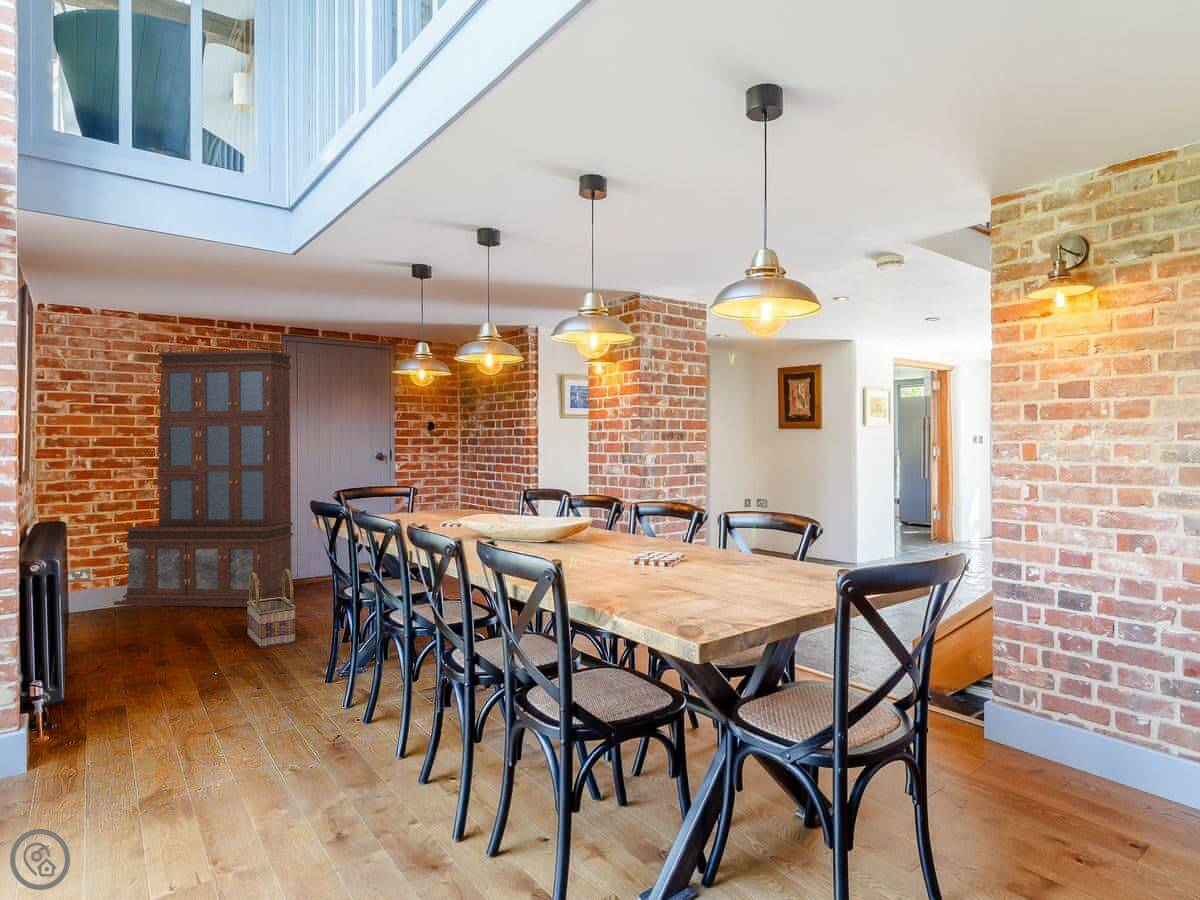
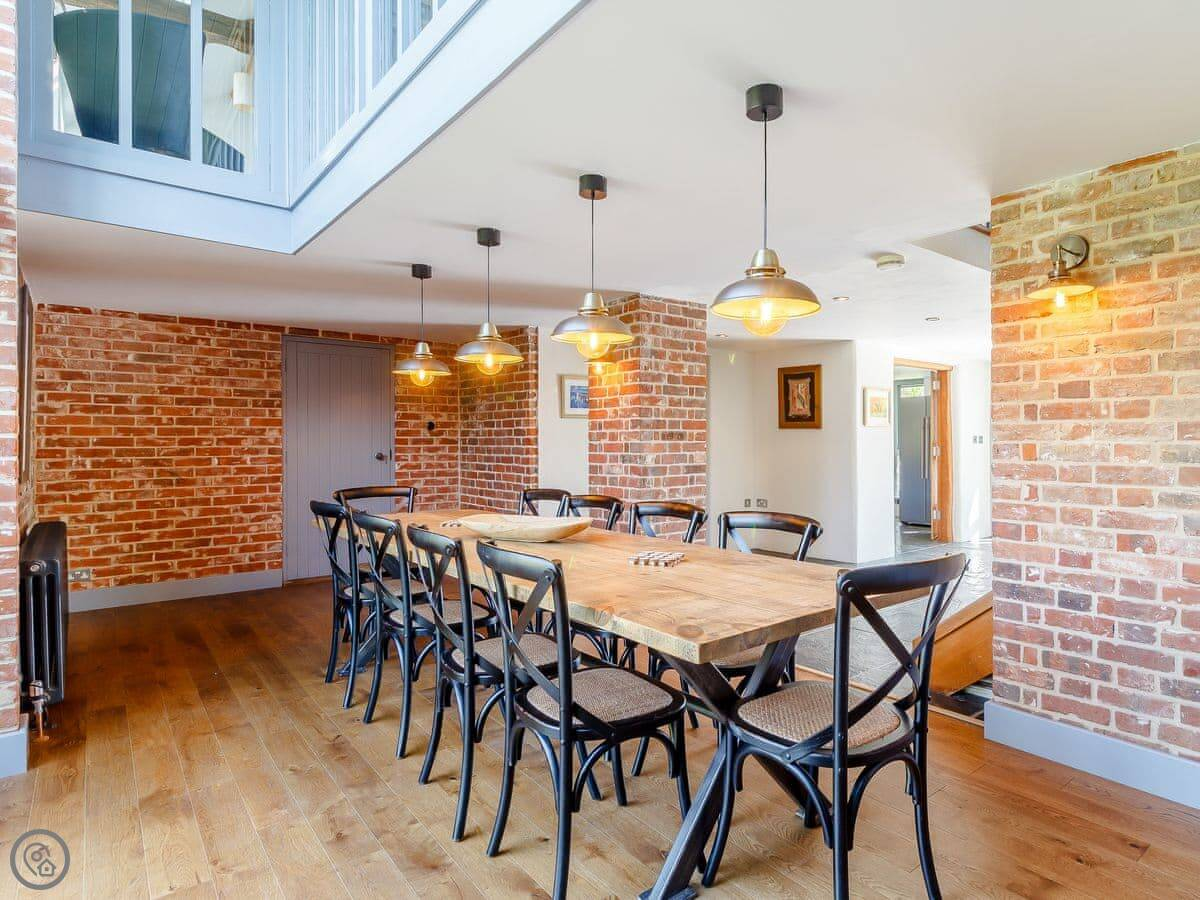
- basket [246,569,297,649]
- bookcase [113,349,294,608]
